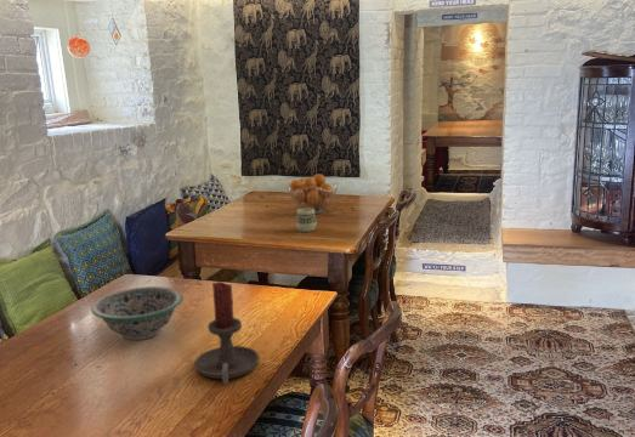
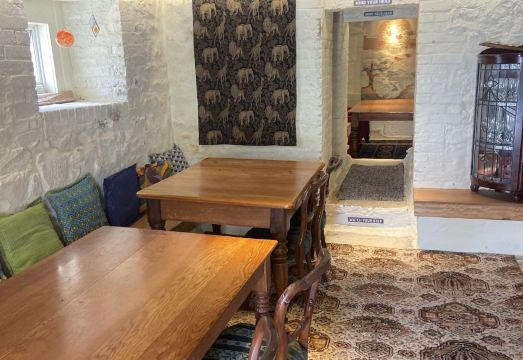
- candle holder [194,280,260,386]
- decorative bowl [90,285,185,341]
- fruit basket [287,172,339,215]
- cup [295,208,317,233]
